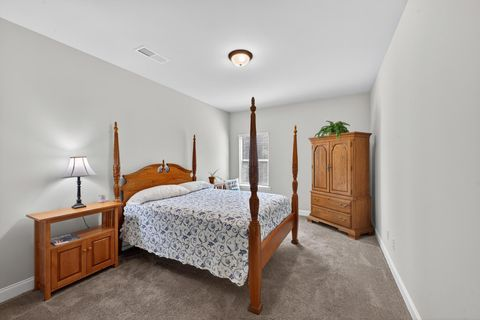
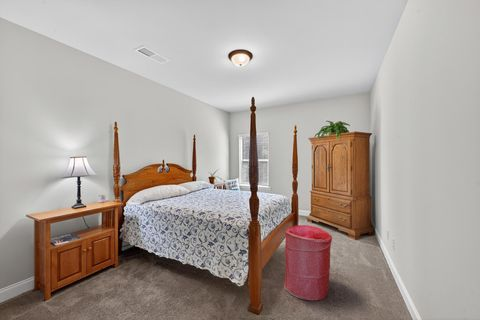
+ laundry hamper [283,224,333,301]
